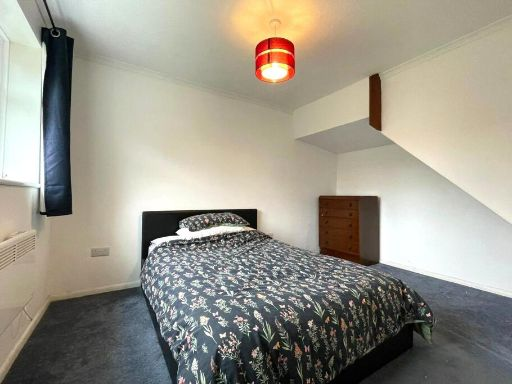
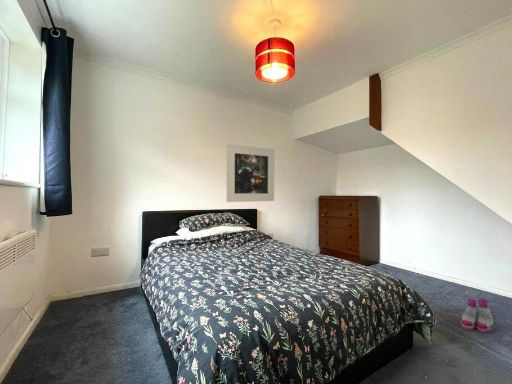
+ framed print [226,143,275,203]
+ boots [459,298,496,333]
